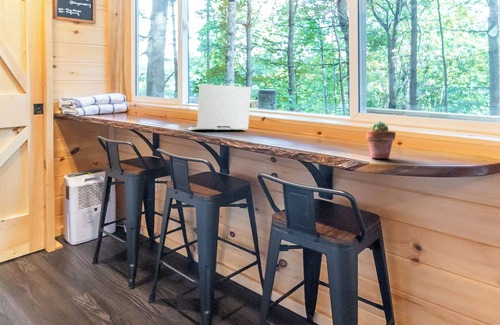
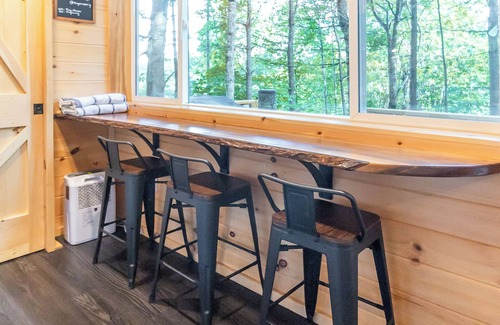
- laptop [185,83,252,131]
- potted succulent [365,121,397,159]
